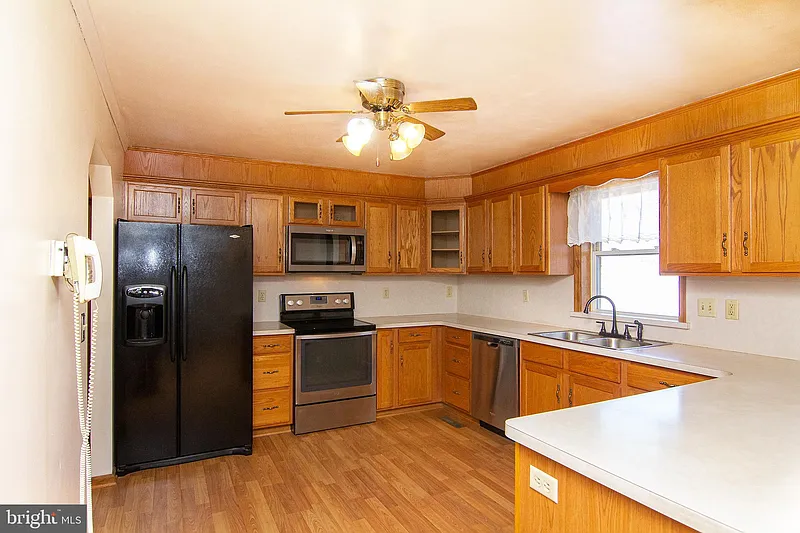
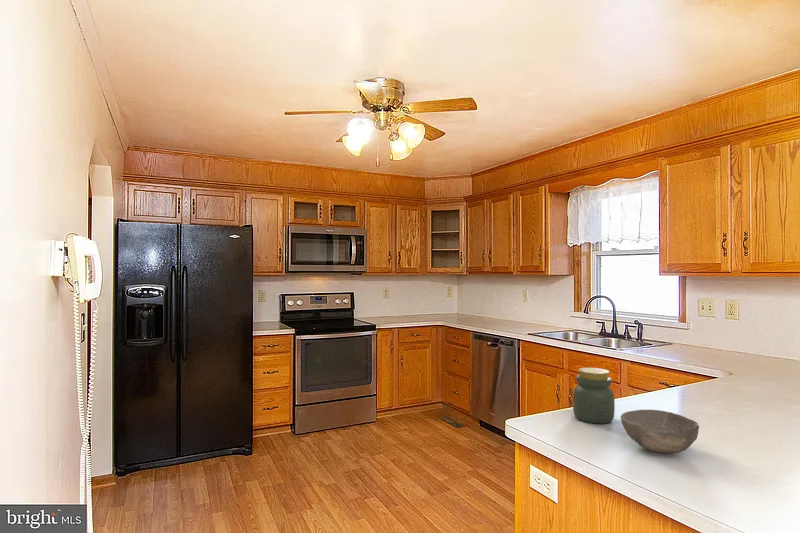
+ jar [572,367,616,425]
+ bowl [620,409,700,454]
